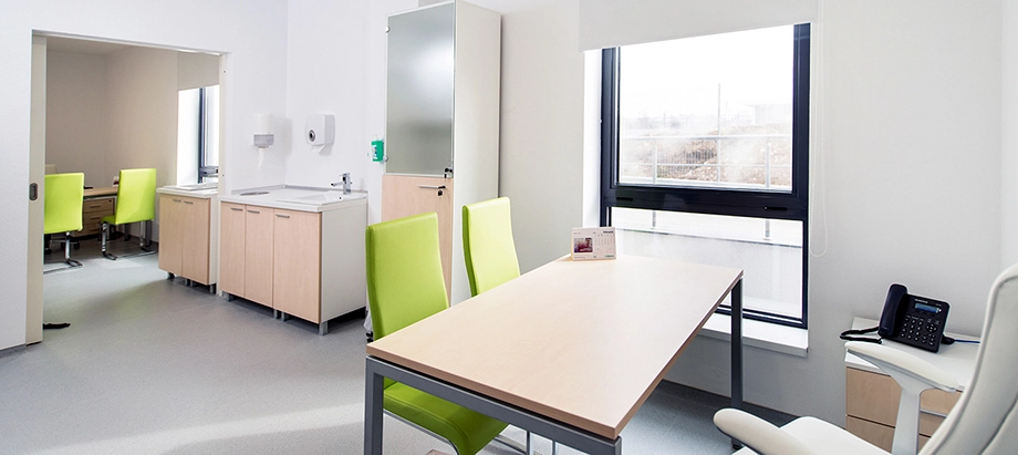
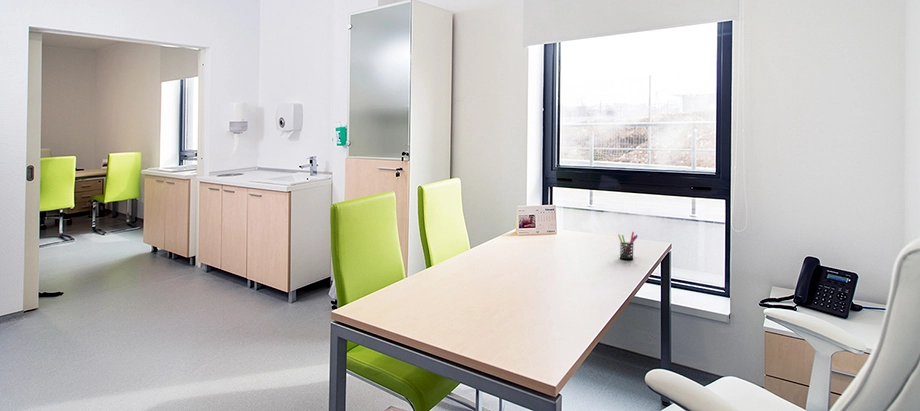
+ pen holder [617,231,639,260]
